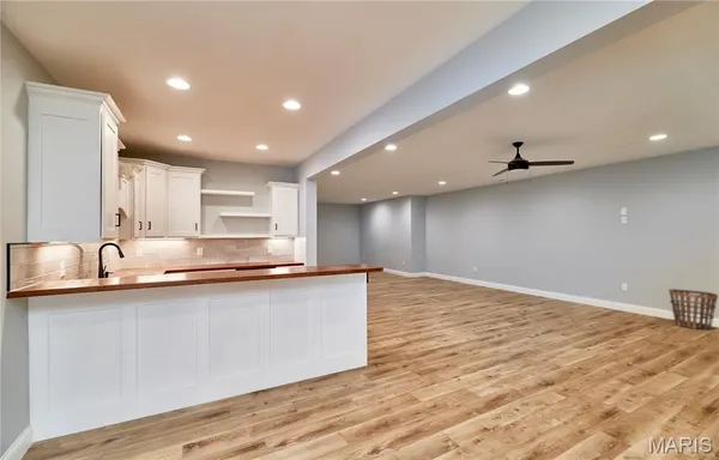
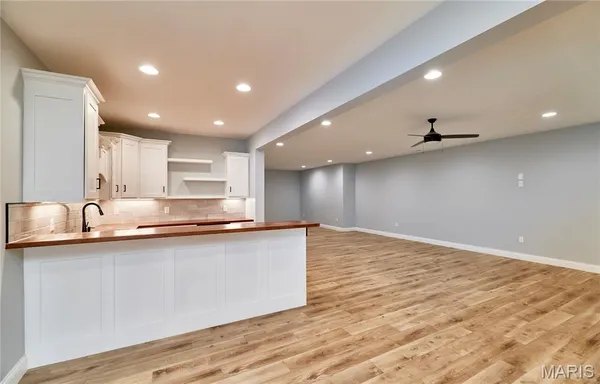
- basket [667,288,719,331]
